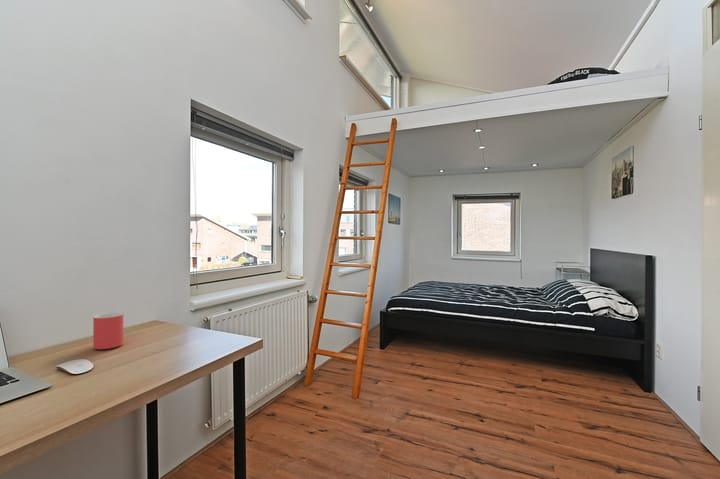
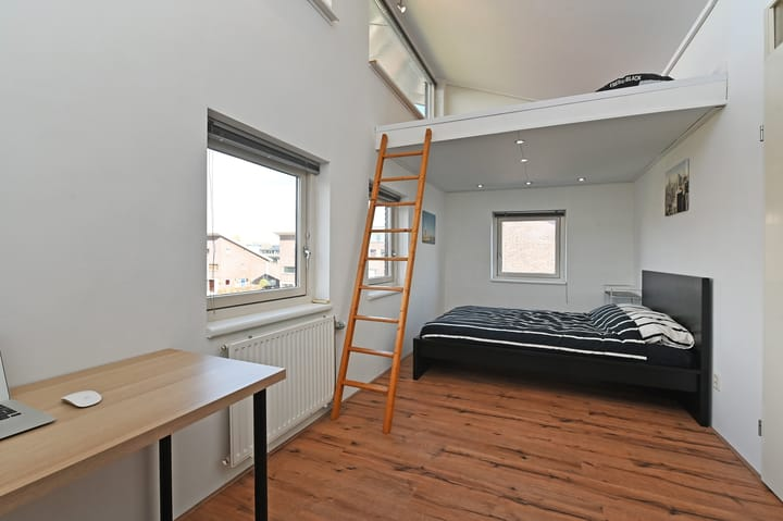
- mug [92,312,124,350]
